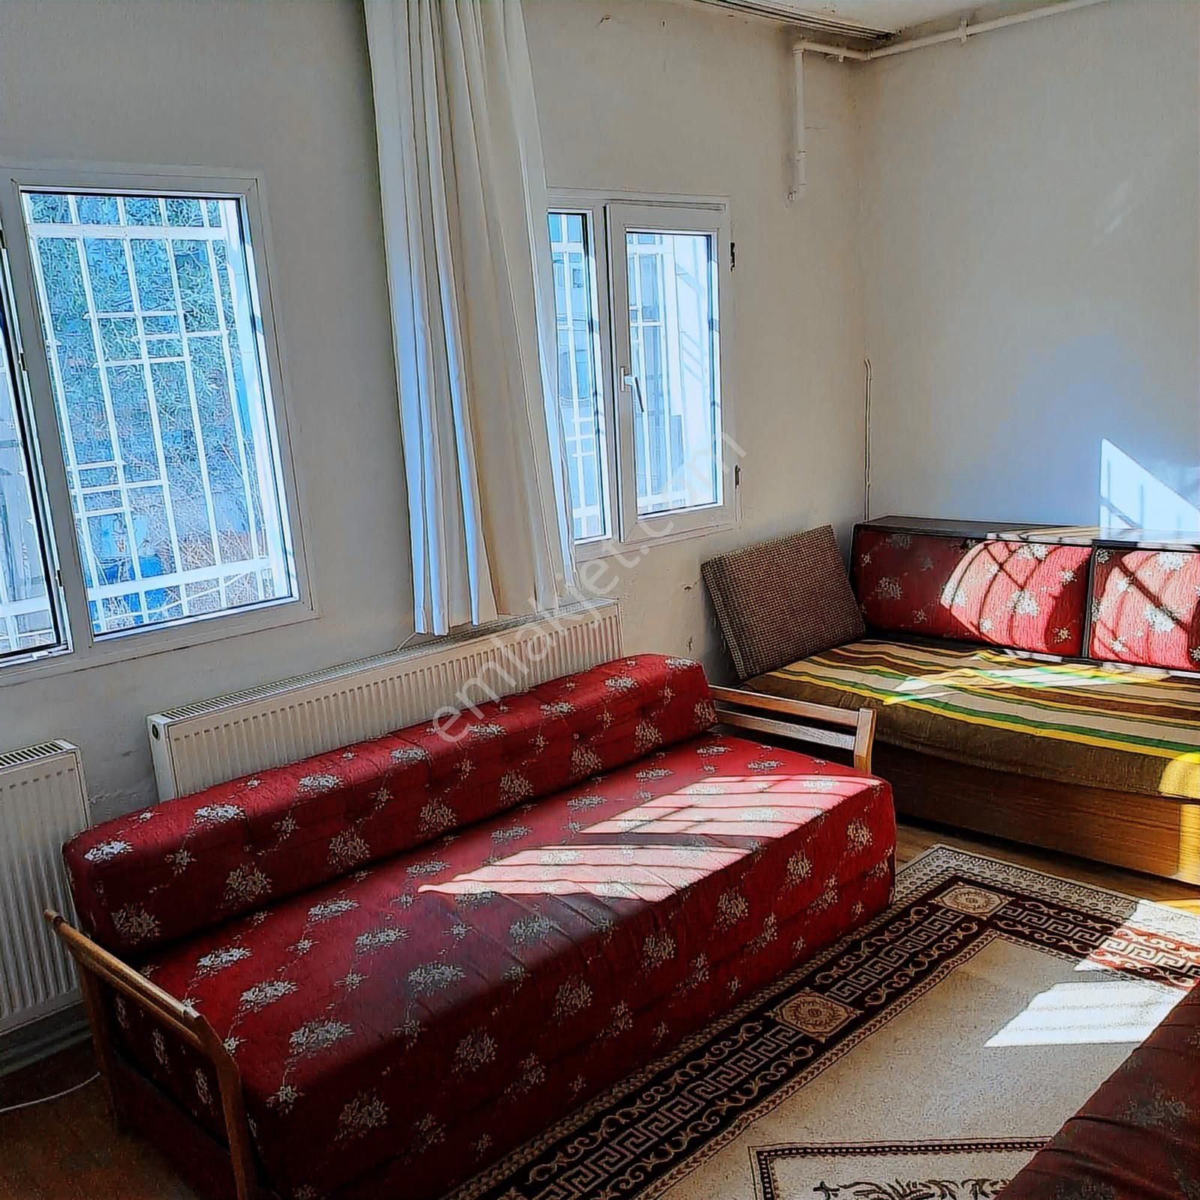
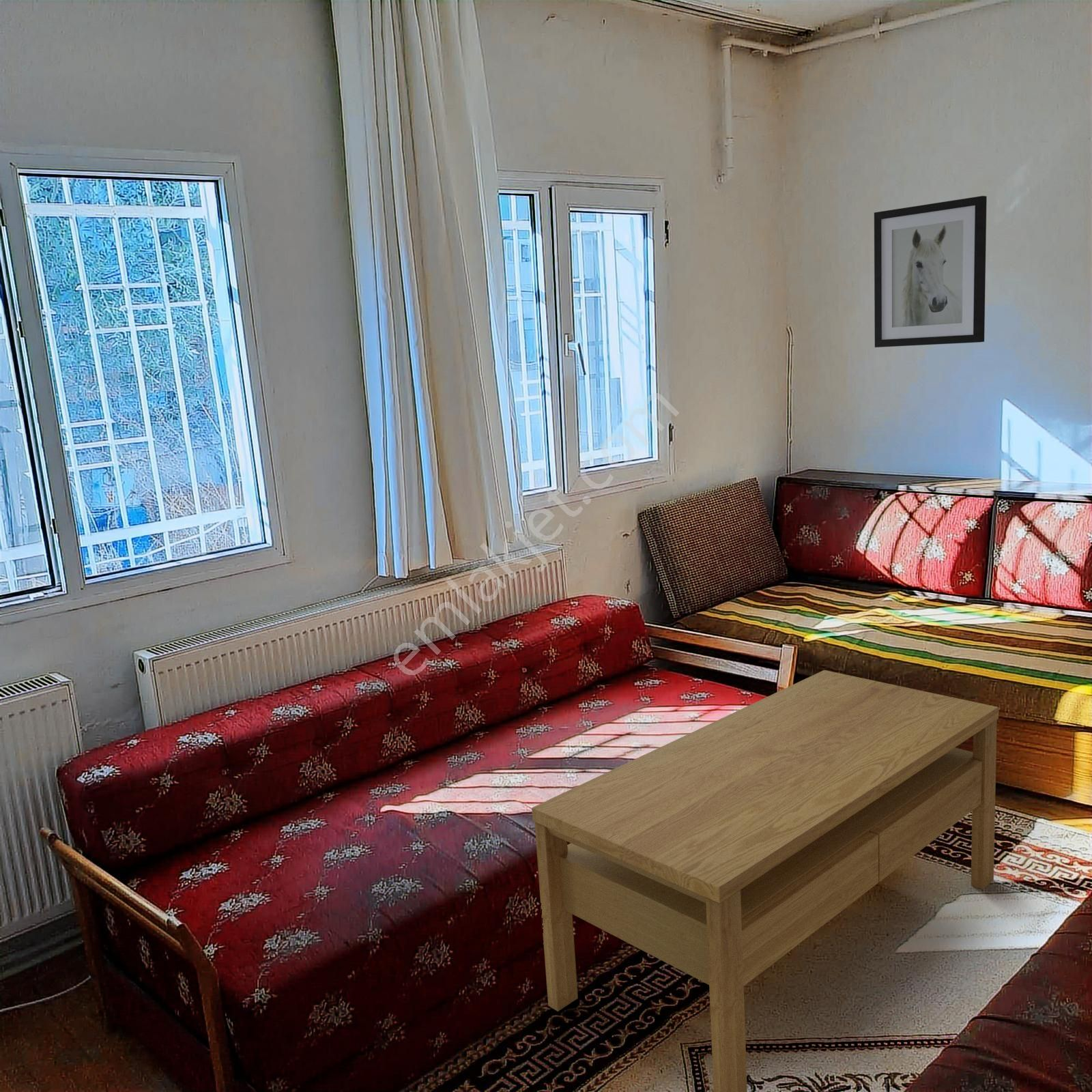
+ wall art [874,195,988,348]
+ coffee table [531,670,999,1092]
